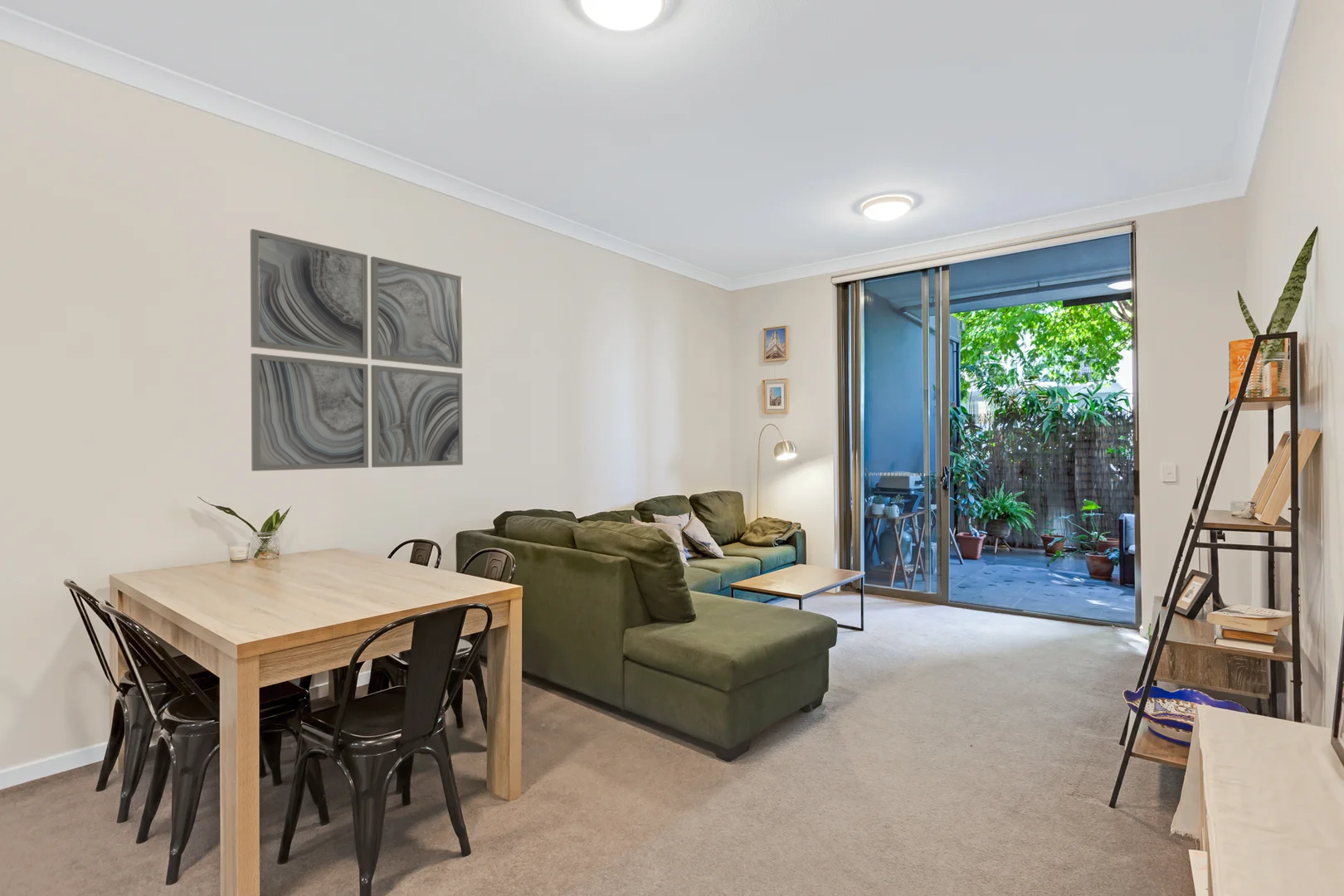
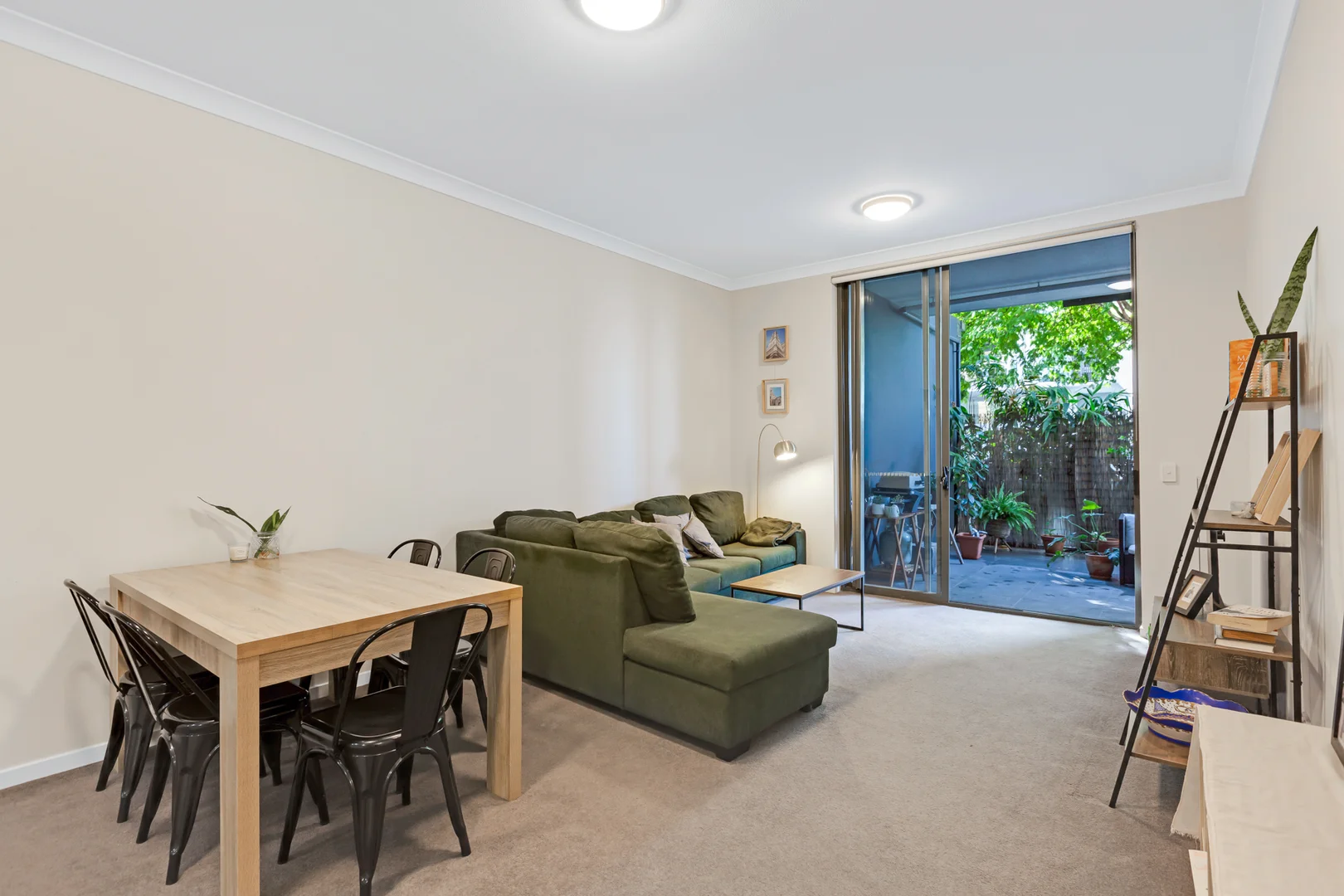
- wall art [250,228,464,472]
